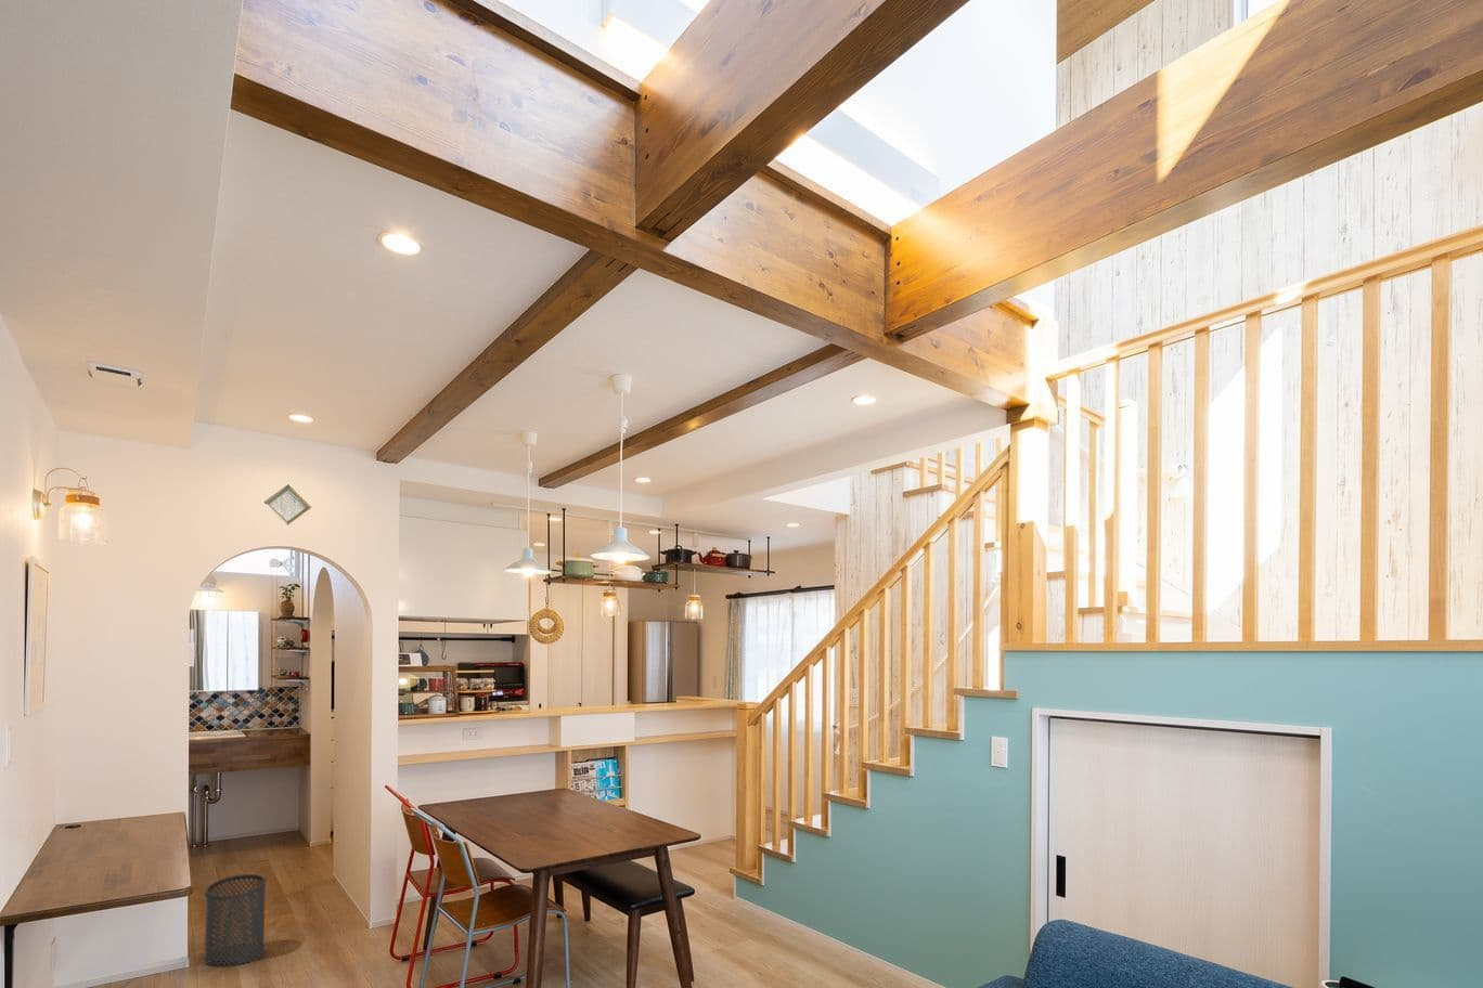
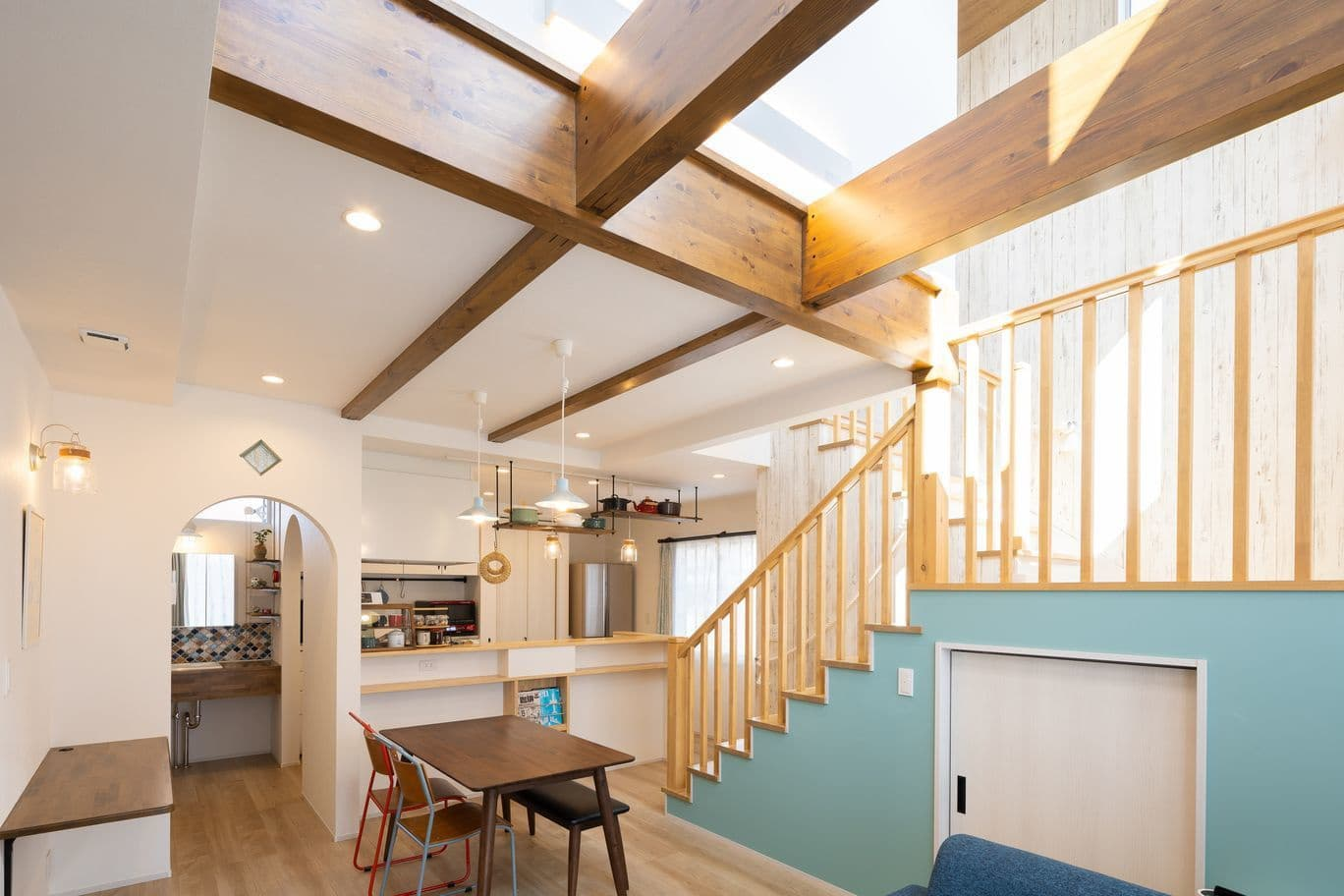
- trash can [203,873,268,968]
